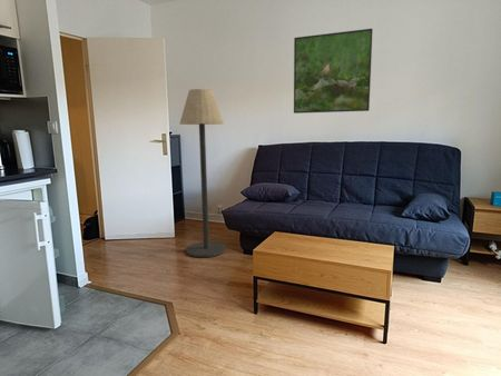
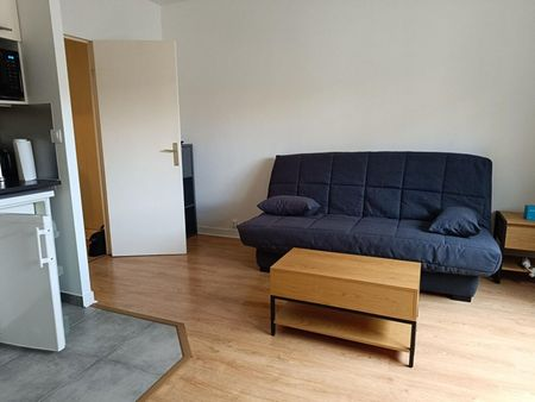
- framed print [293,28,374,115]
- floor lamp [178,88,227,258]
